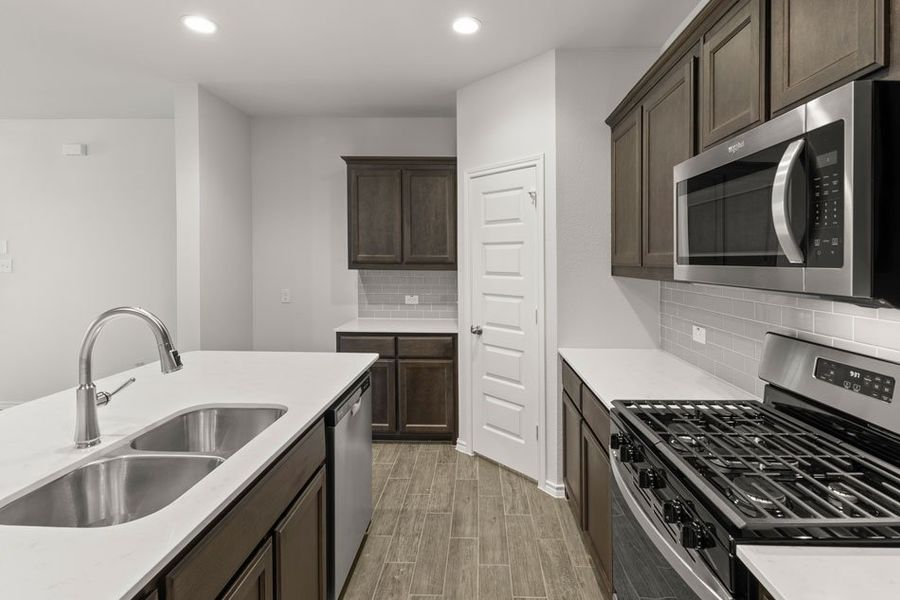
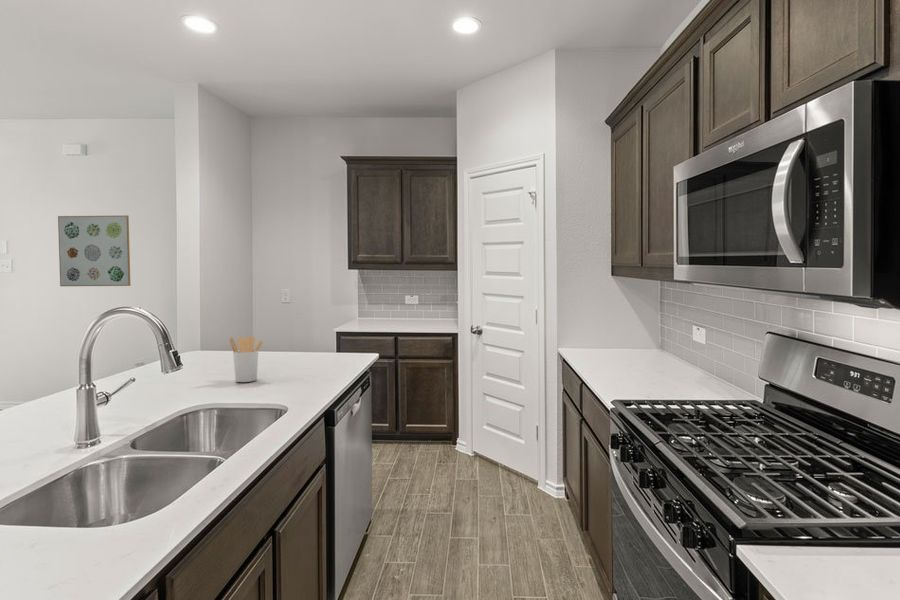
+ wall art [57,214,132,287]
+ utensil holder [229,336,264,383]
